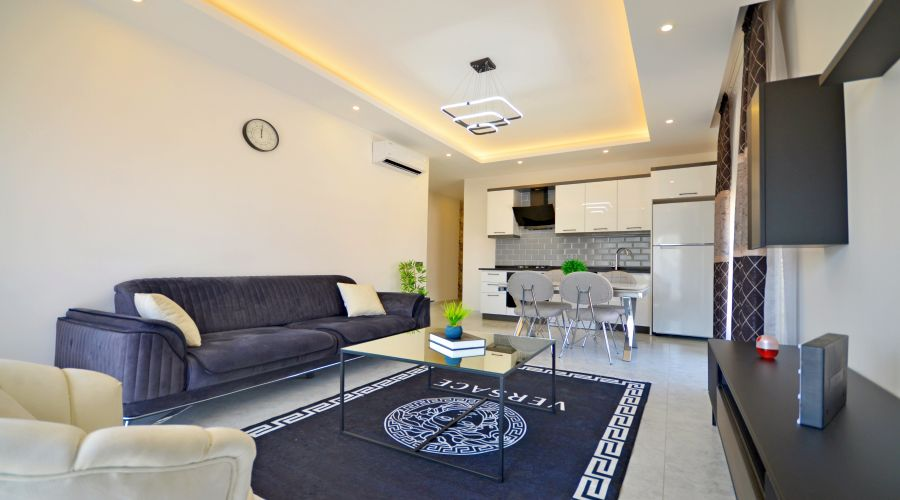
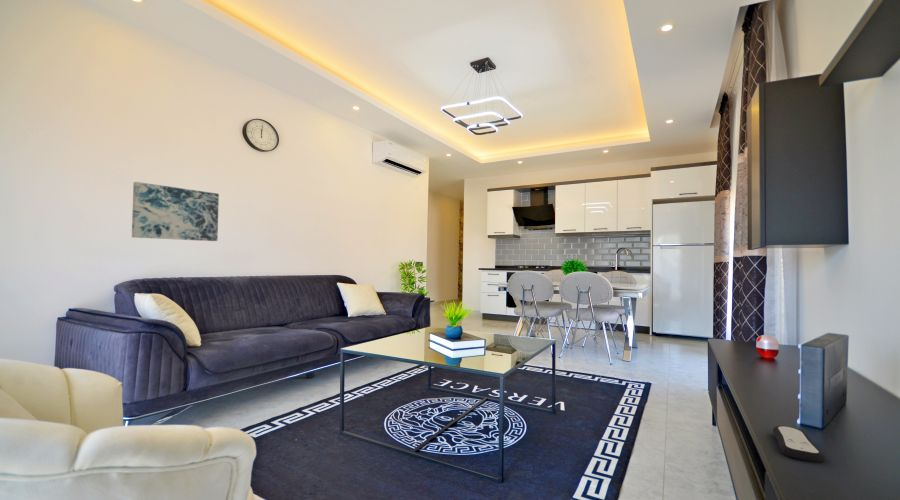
+ remote control [772,425,825,463]
+ wall art [131,181,220,242]
